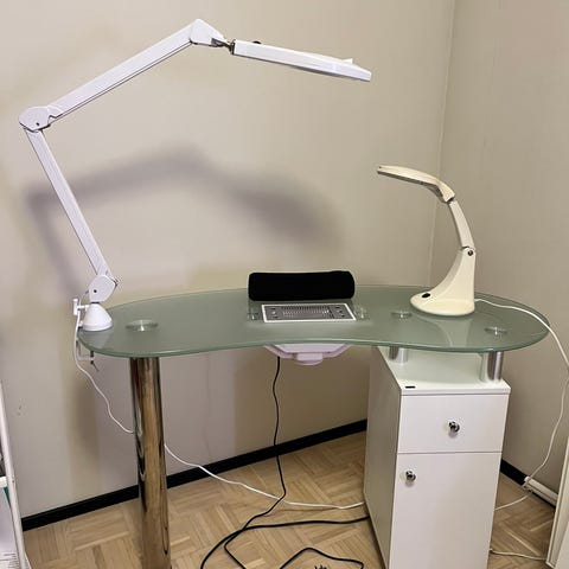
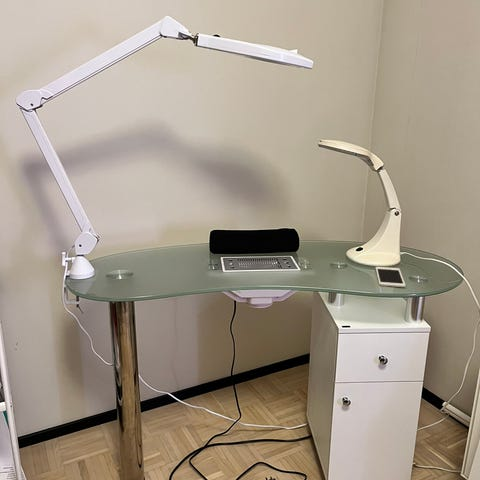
+ cell phone [375,266,406,288]
